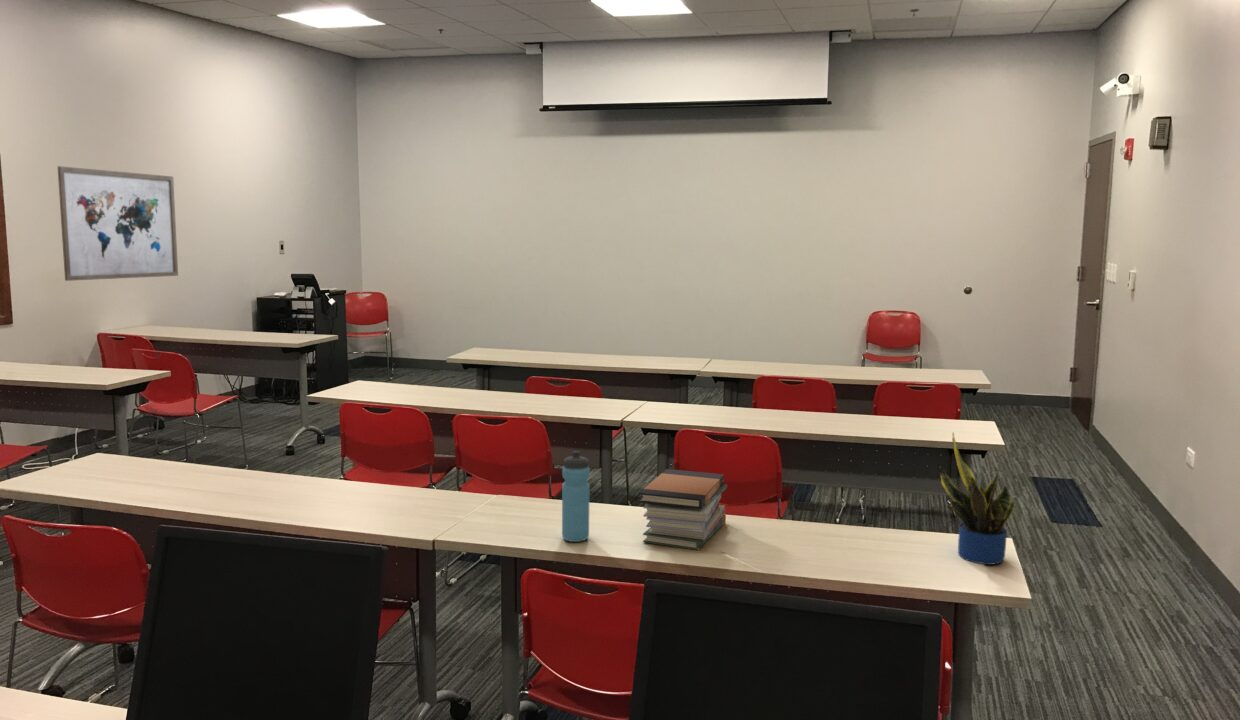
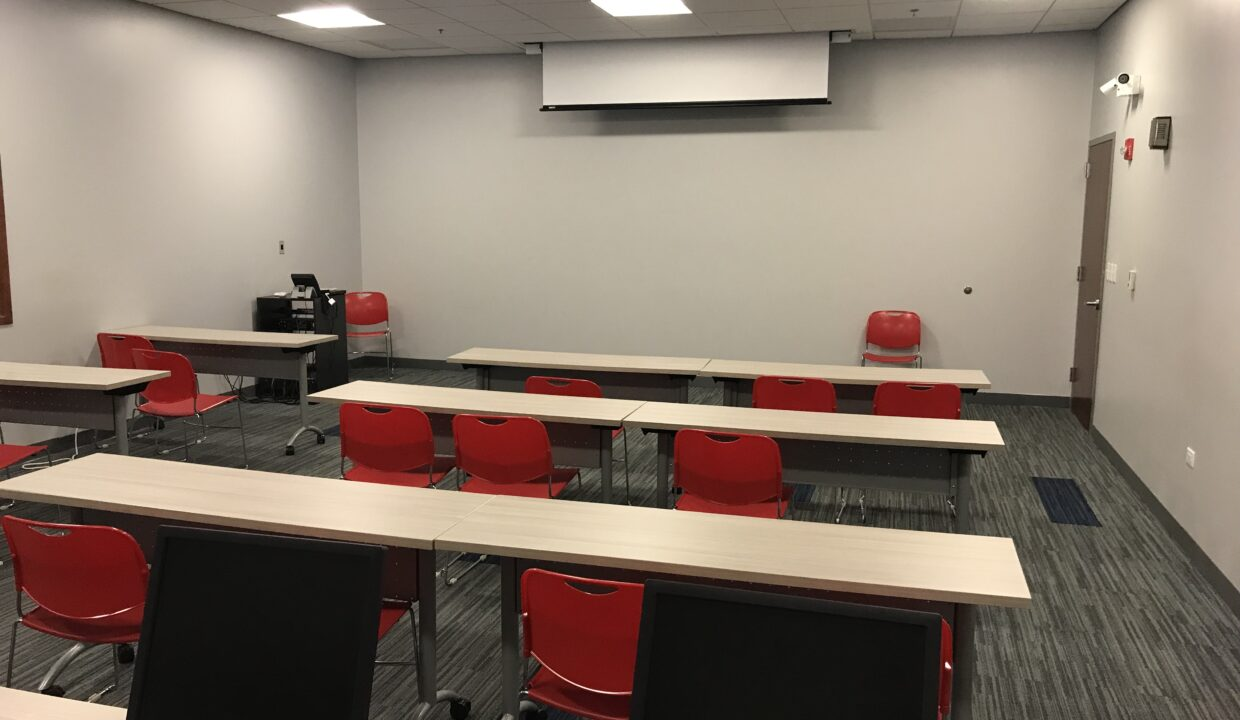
- wall art [57,165,179,282]
- potted plant [939,432,1015,566]
- book stack [638,468,728,551]
- water bottle [561,450,591,543]
